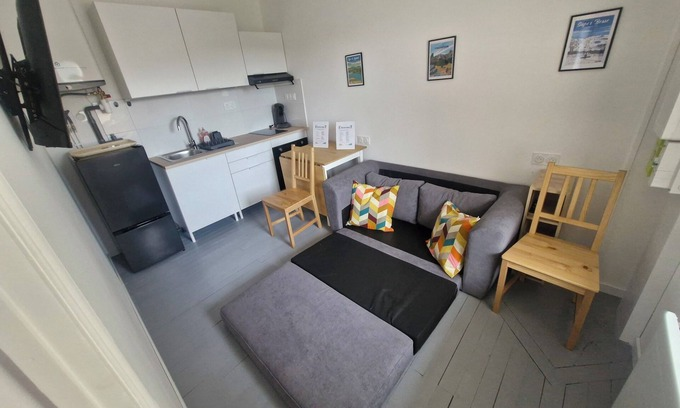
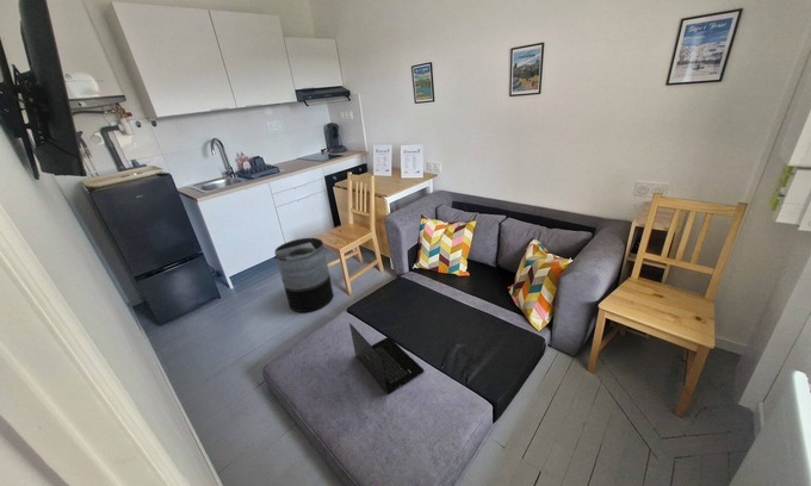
+ laptop [348,323,425,395]
+ trash can [273,237,335,313]
